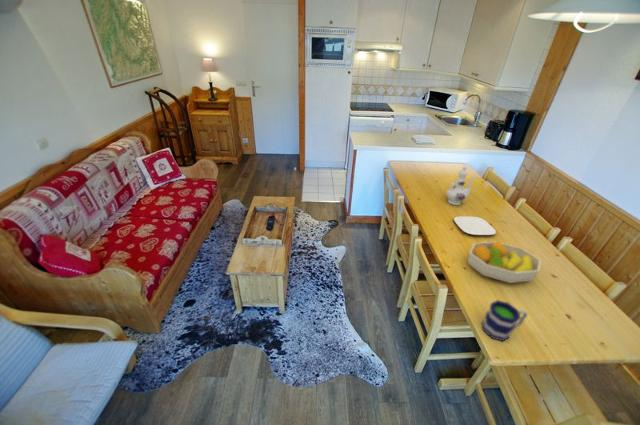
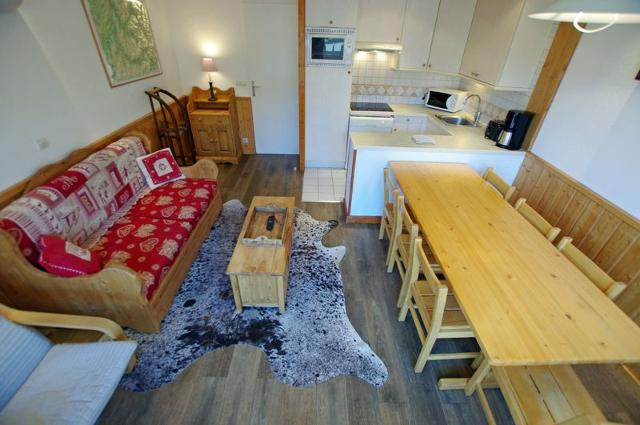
- chinaware [445,165,478,206]
- plate [453,216,497,236]
- mug [481,299,528,342]
- fruit bowl [467,241,542,284]
